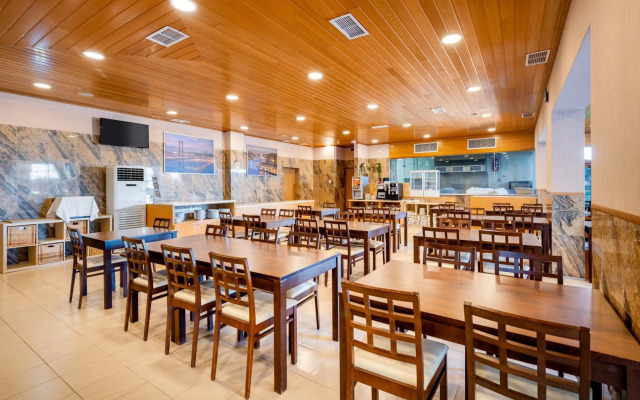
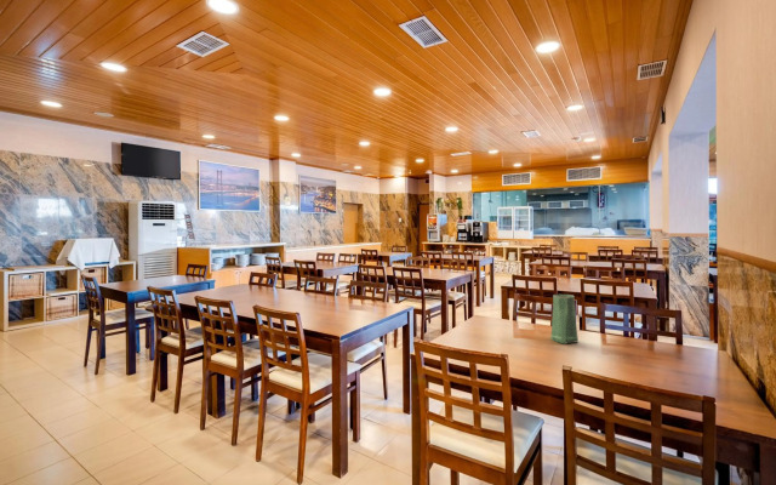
+ vase [549,293,580,344]
